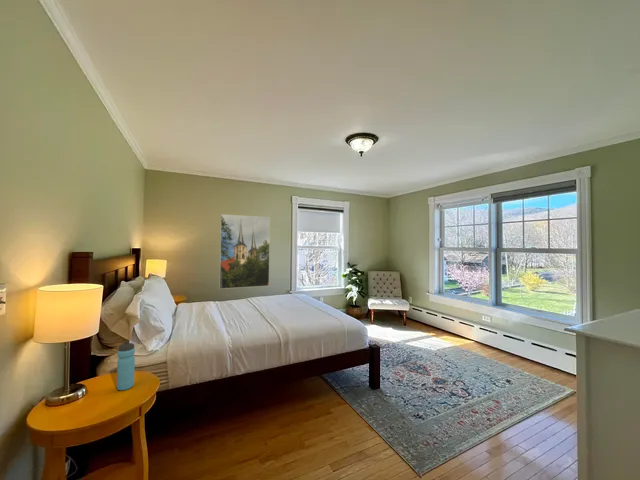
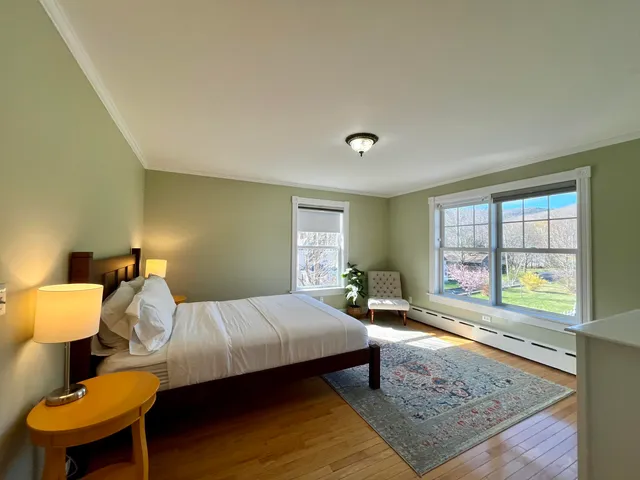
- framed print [219,213,271,290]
- water bottle [116,340,136,391]
